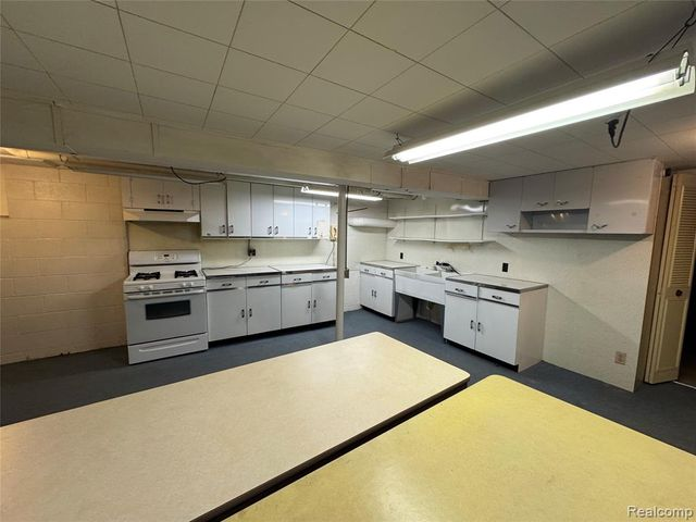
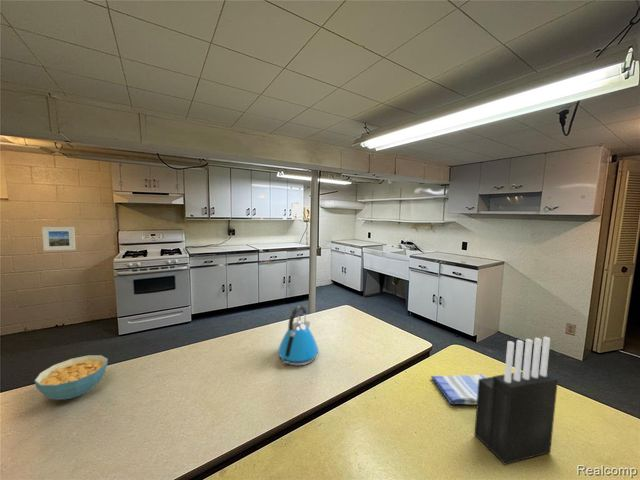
+ cereal bowl [33,354,109,400]
+ dish towel [430,374,488,406]
+ knife block [473,336,559,466]
+ kettle [277,305,320,366]
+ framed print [41,226,77,252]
